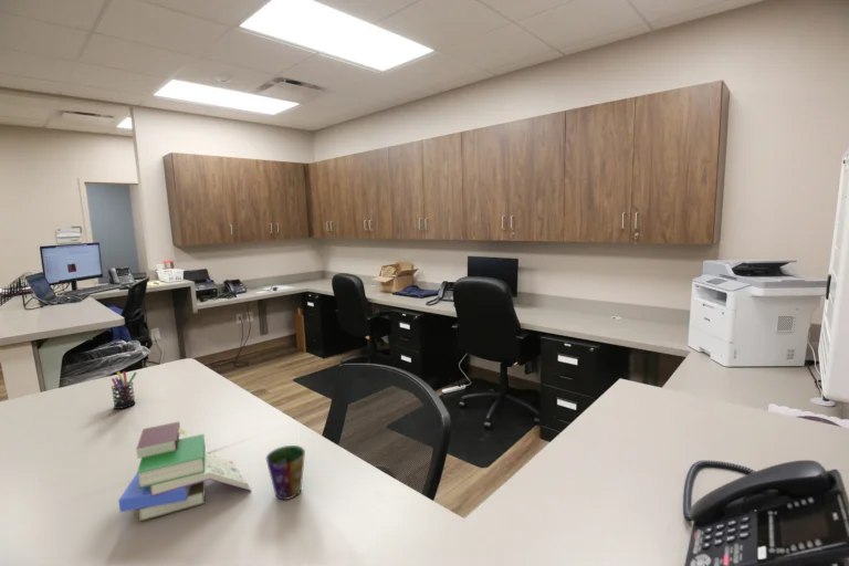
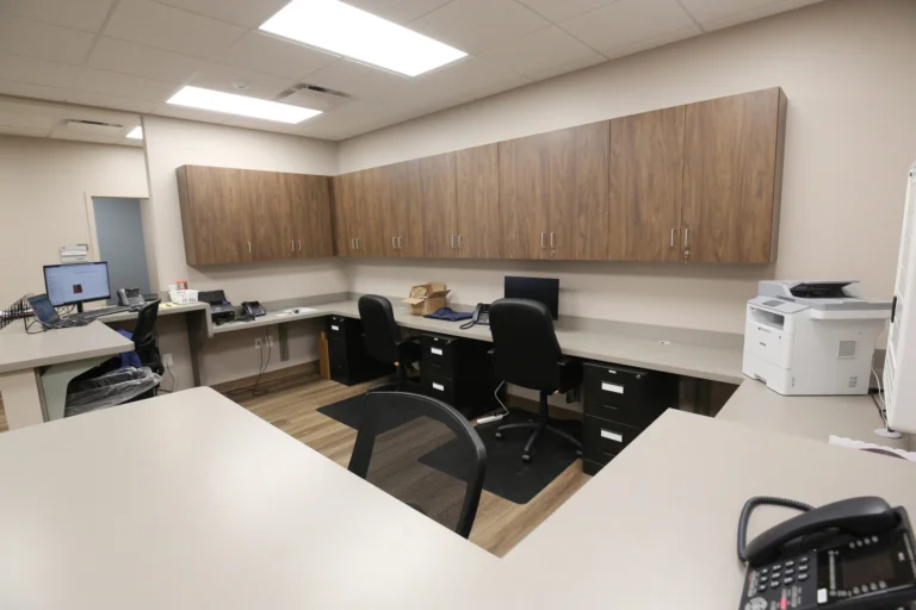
- book [117,421,252,523]
- cup [265,444,306,501]
- pen holder [111,370,138,410]
